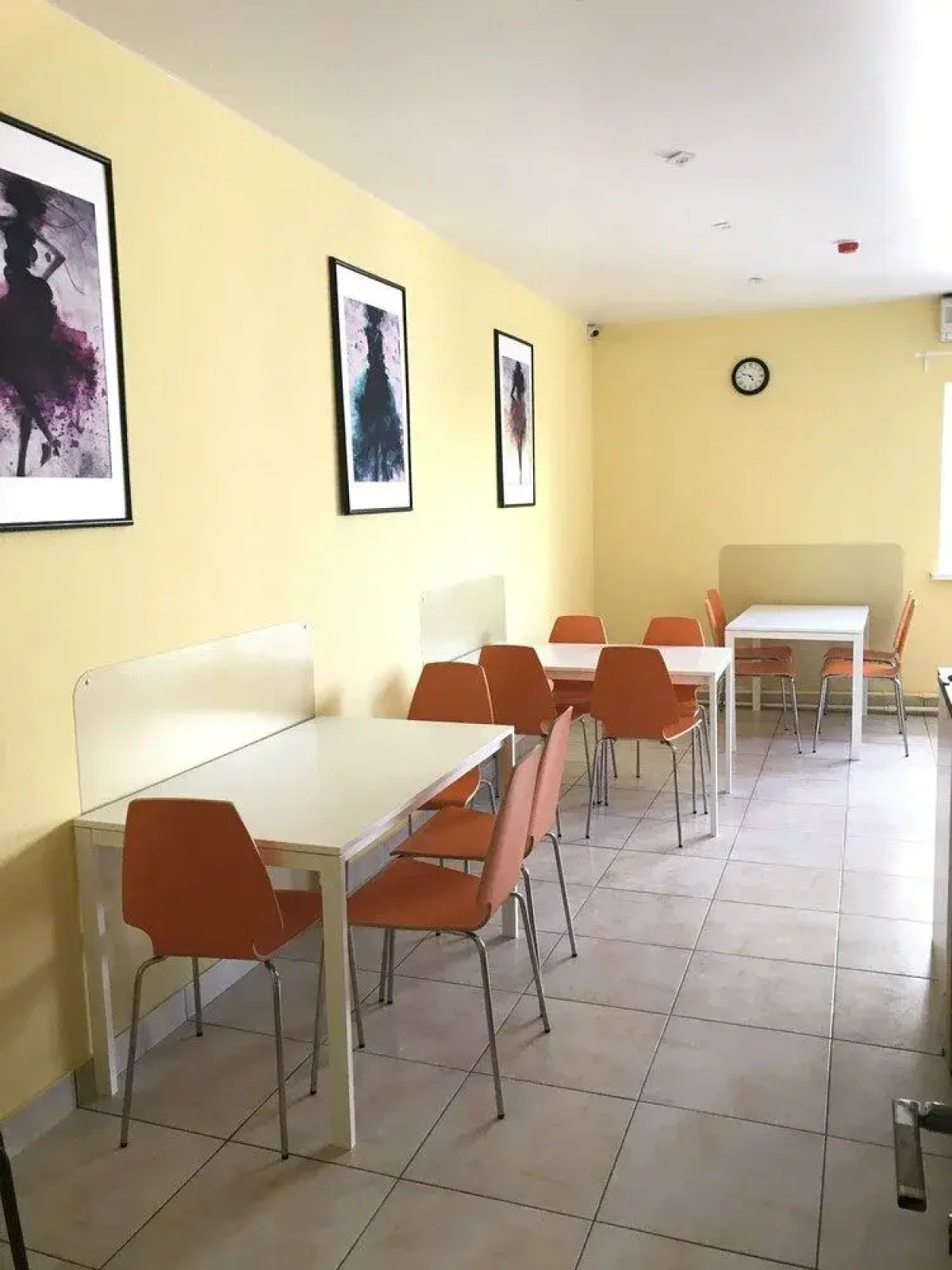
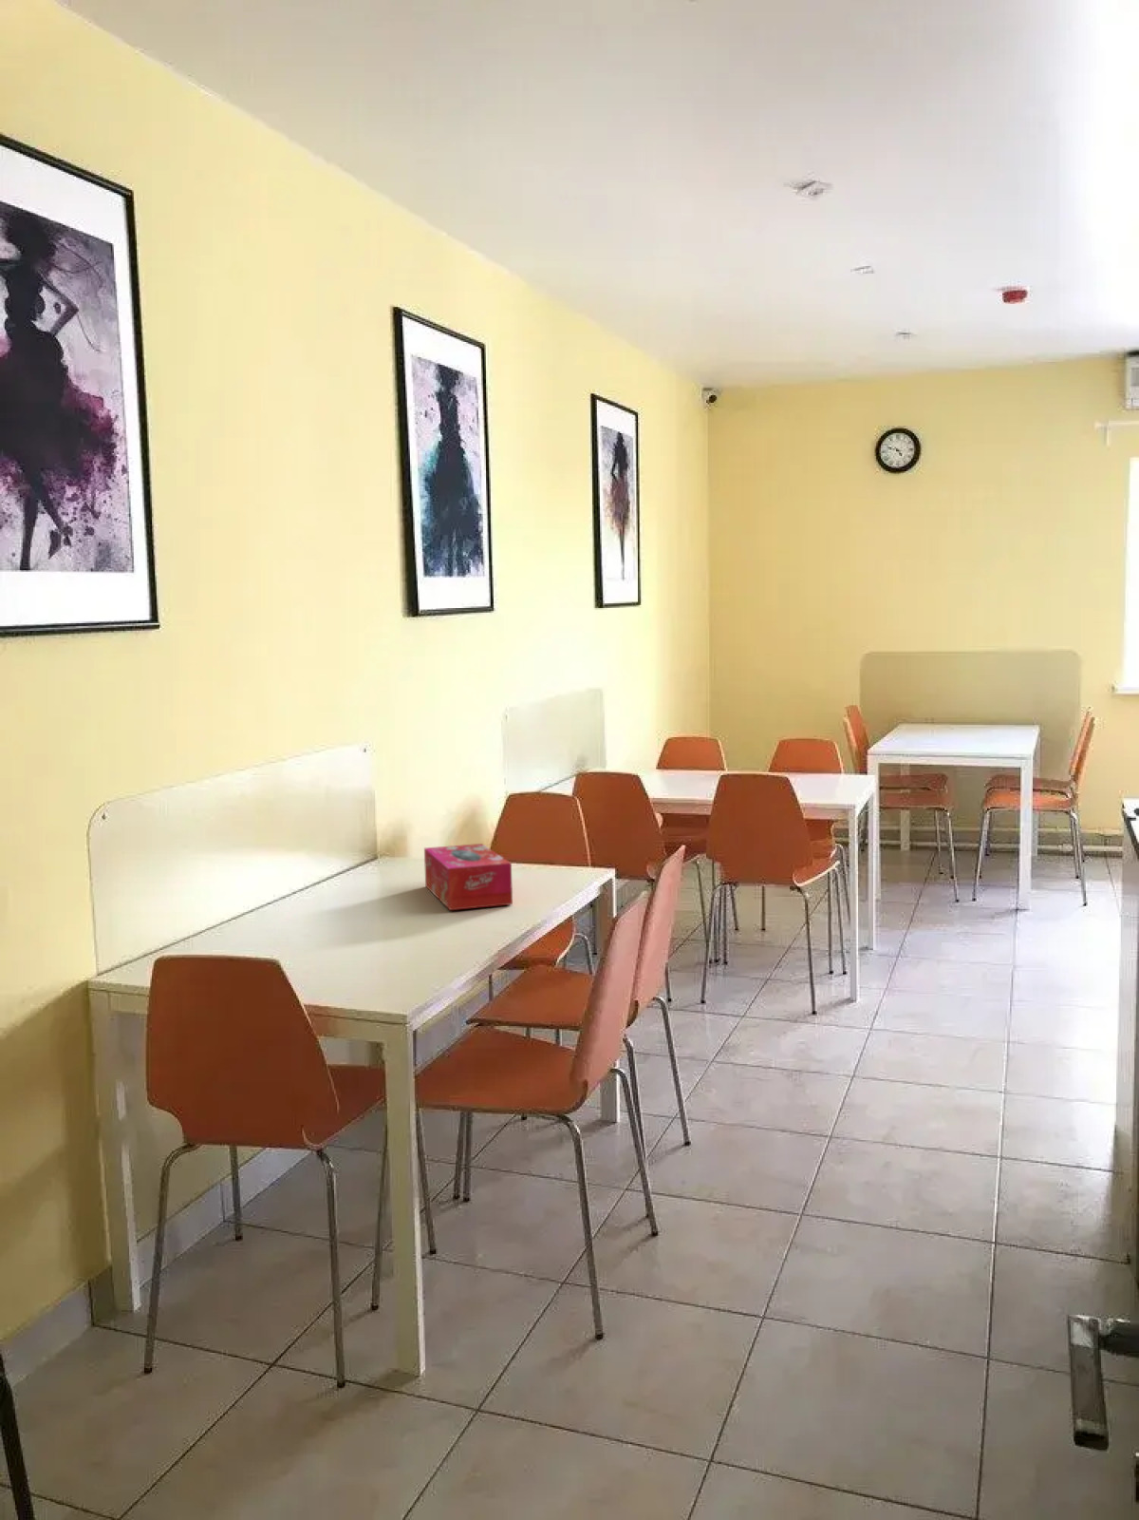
+ tissue box [424,843,513,911]
